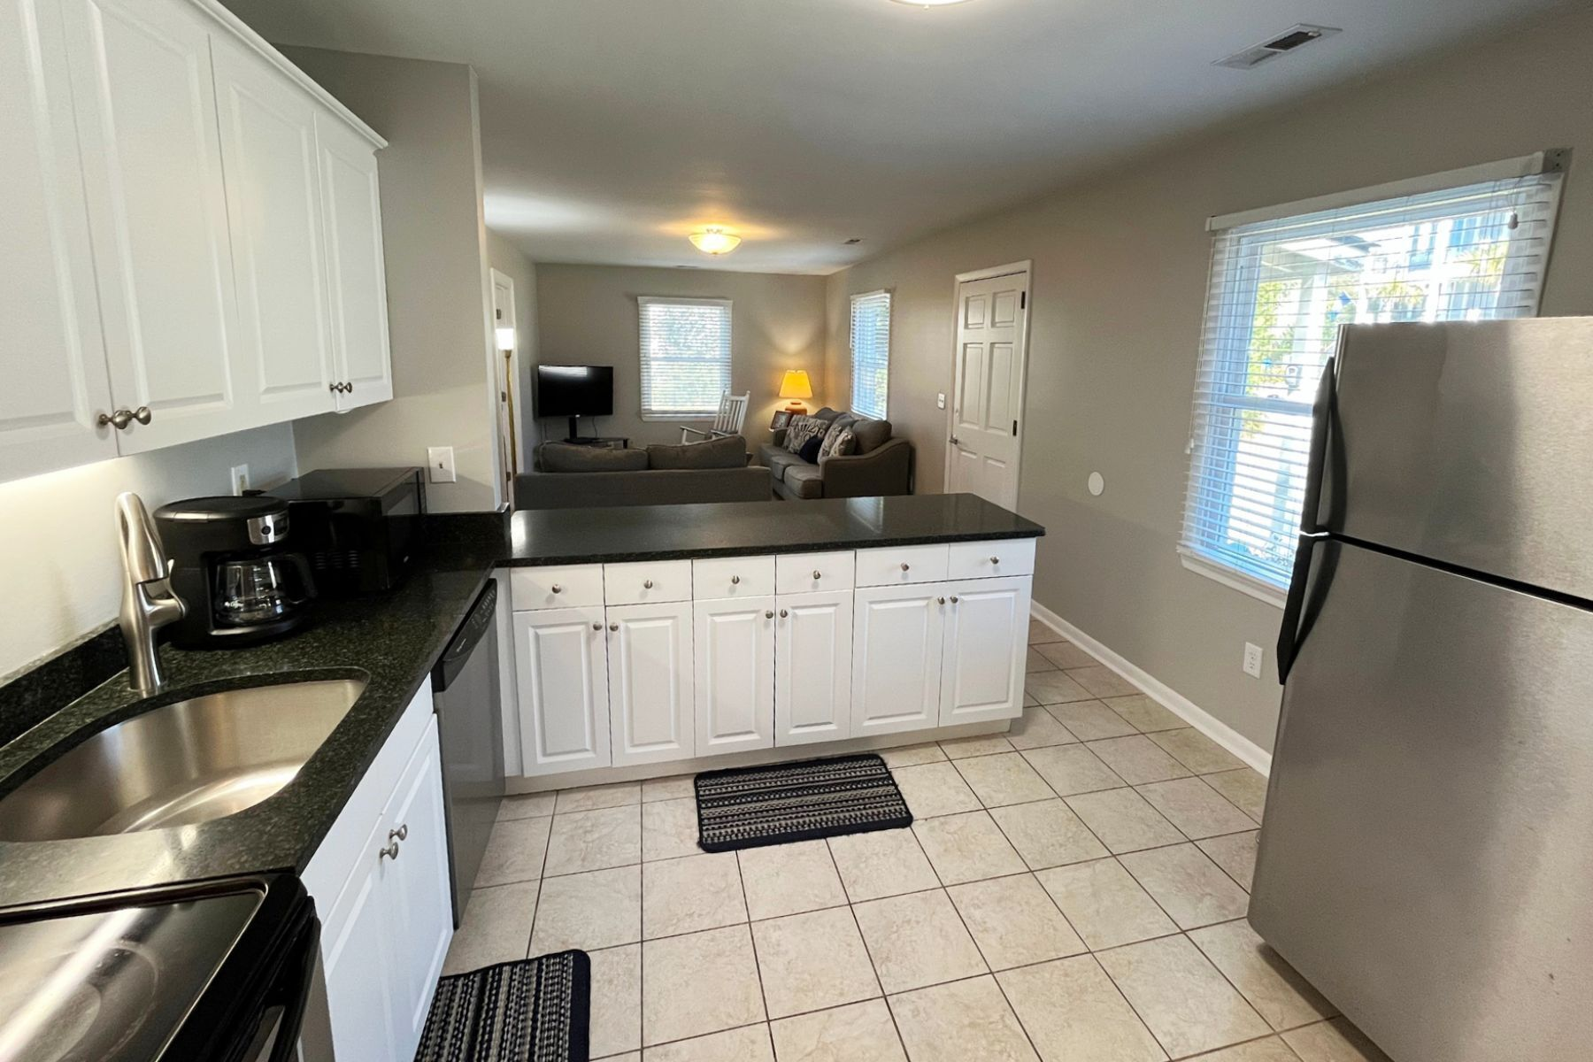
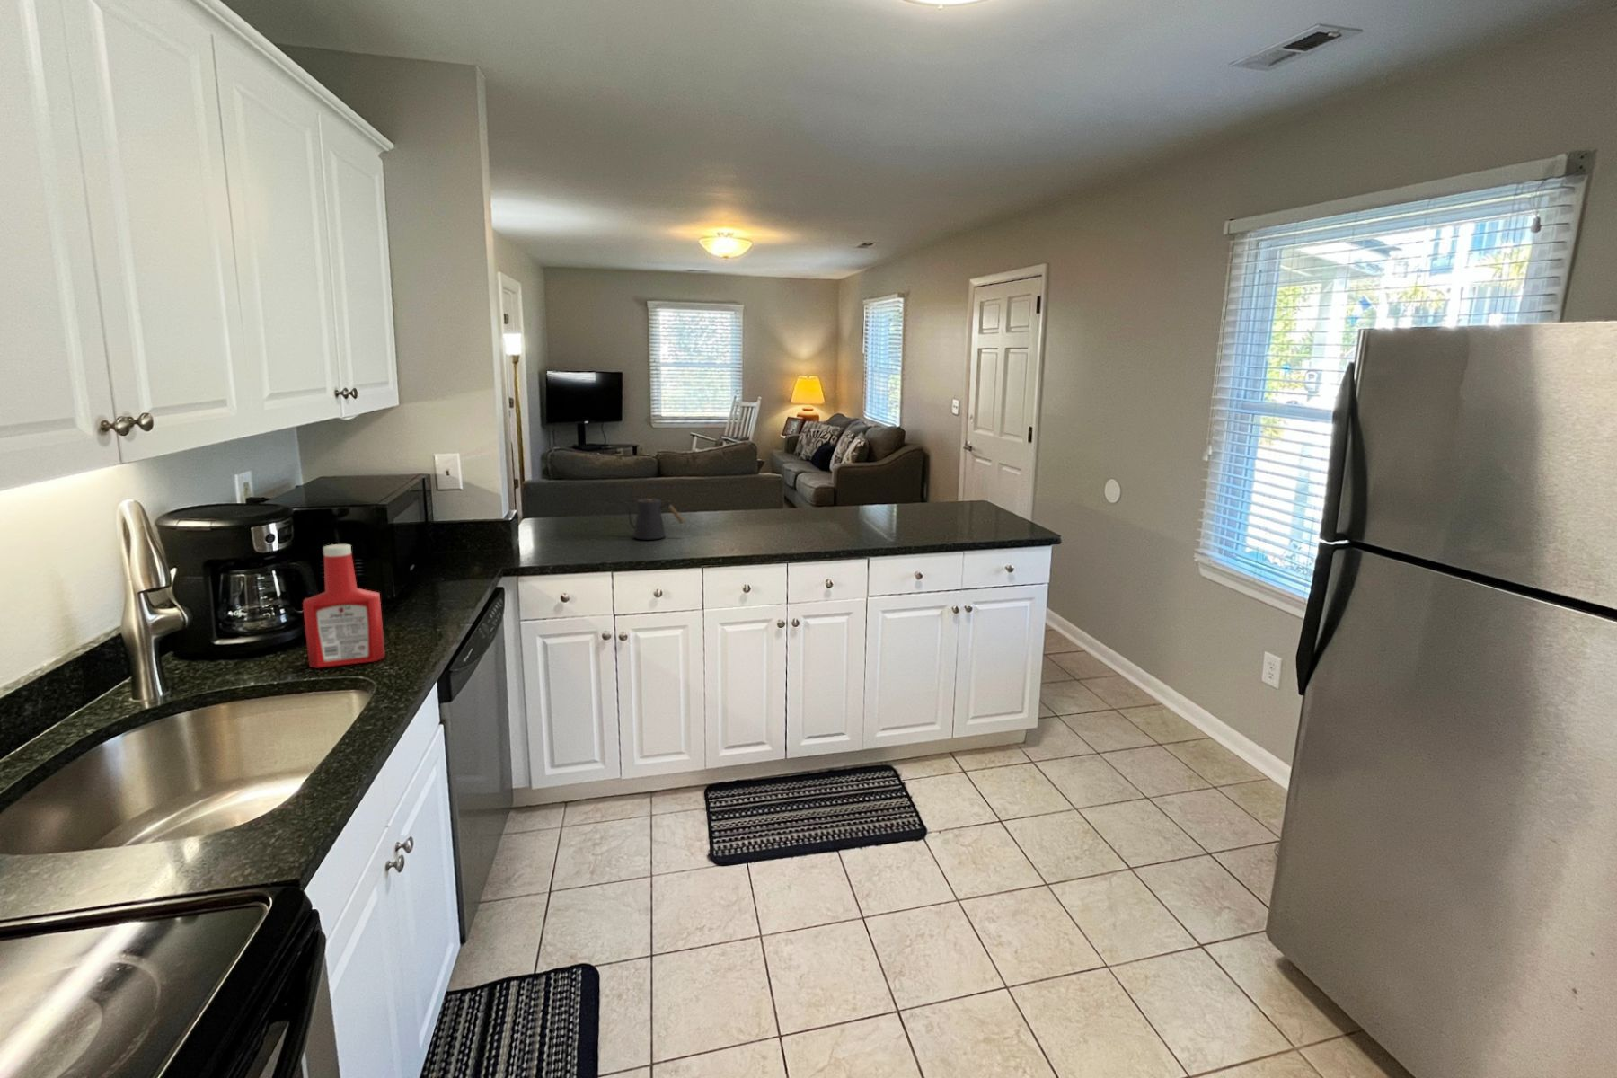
+ kettle [618,498,686,540]
+ soap bottle [302,544,385,669]
